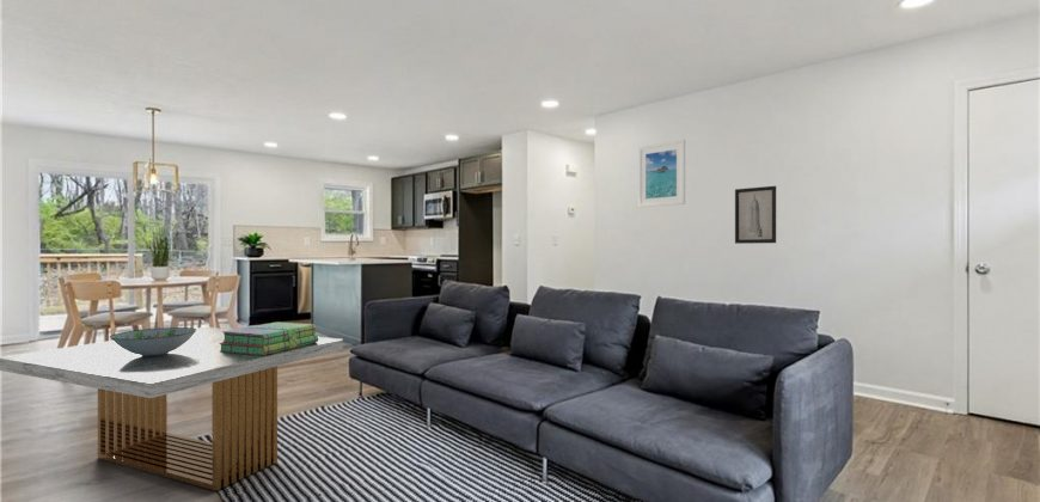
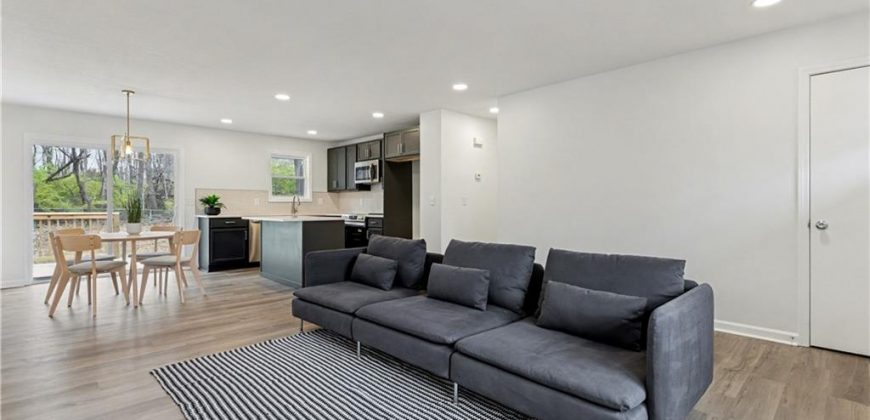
- stack of books [219,322,320,355]
- coffee table [0,326,344,491]
- wall art [734,185,777,245]
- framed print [637,139,686,208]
- decorative bowl [109,326,196,356]
